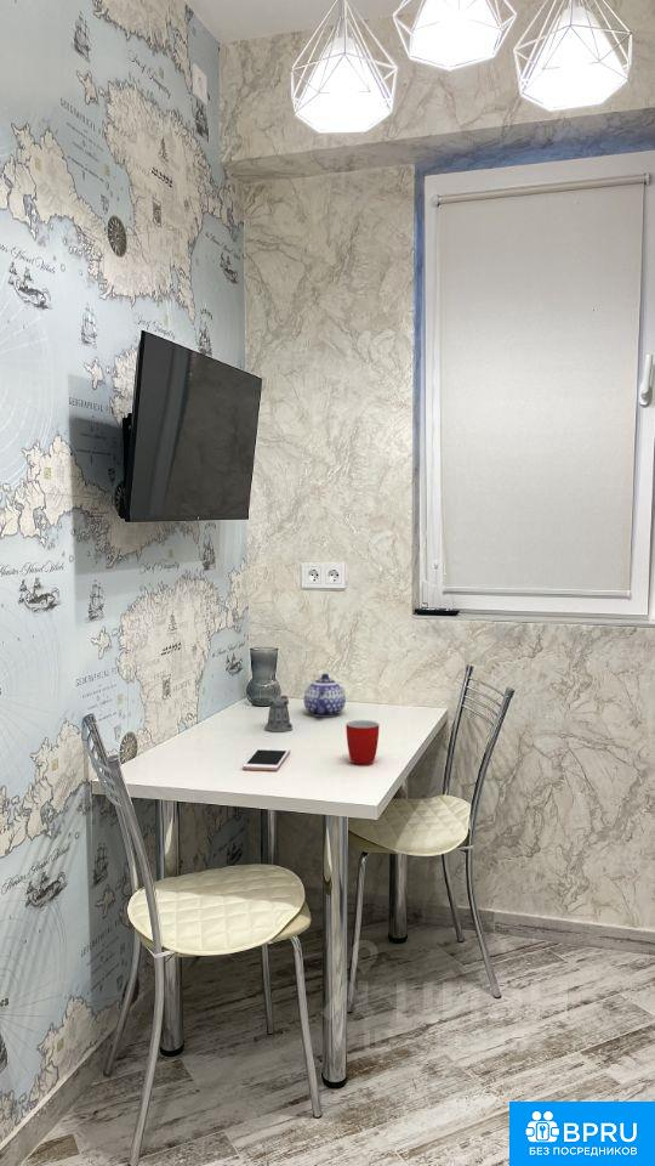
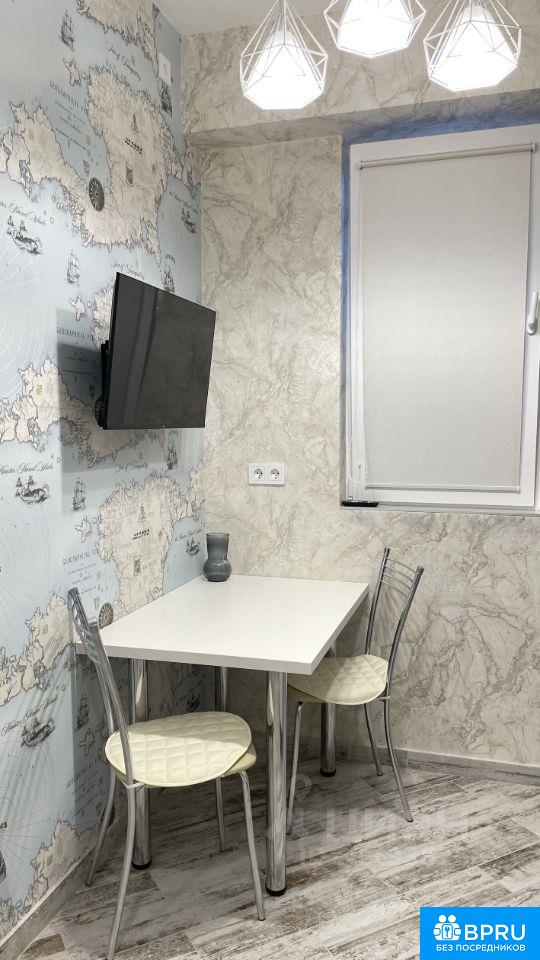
- cell phone [241,746,291,772]
- mug [344,719,381,766]
- pepper shaker [254,694,294,734]
- teapot [303,673,347,718]
